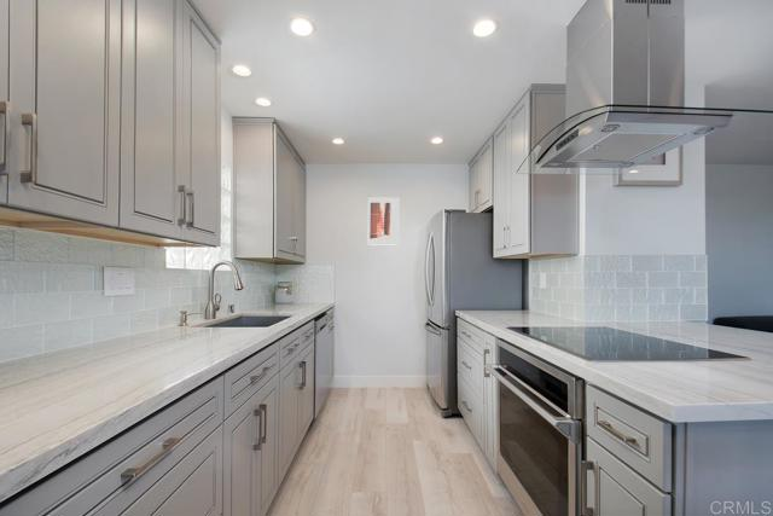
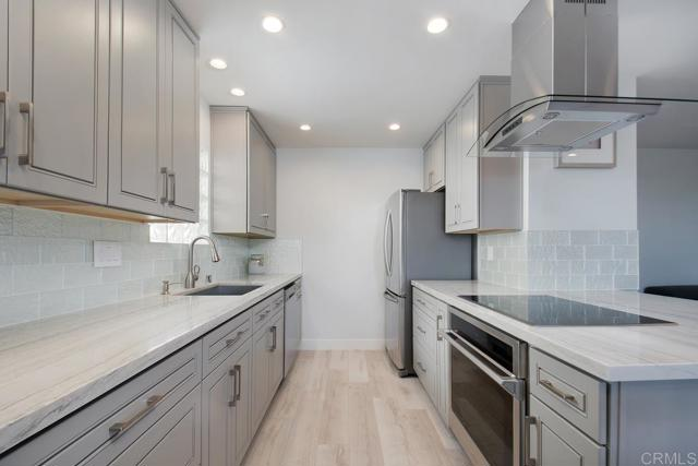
- wall art [367,197,400,247]
